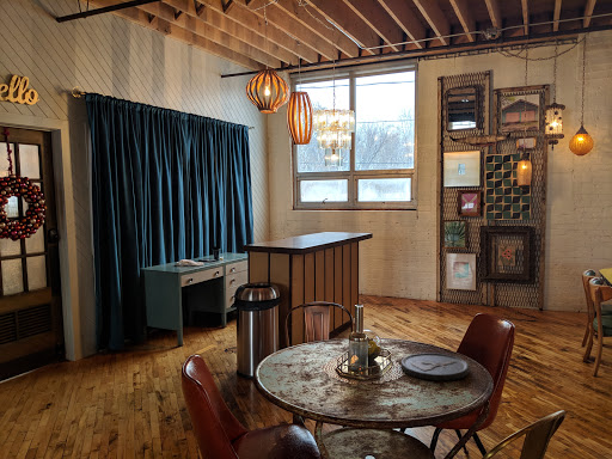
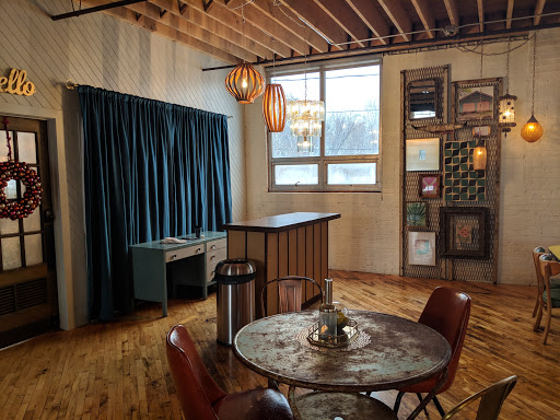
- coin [399,351,471,381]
